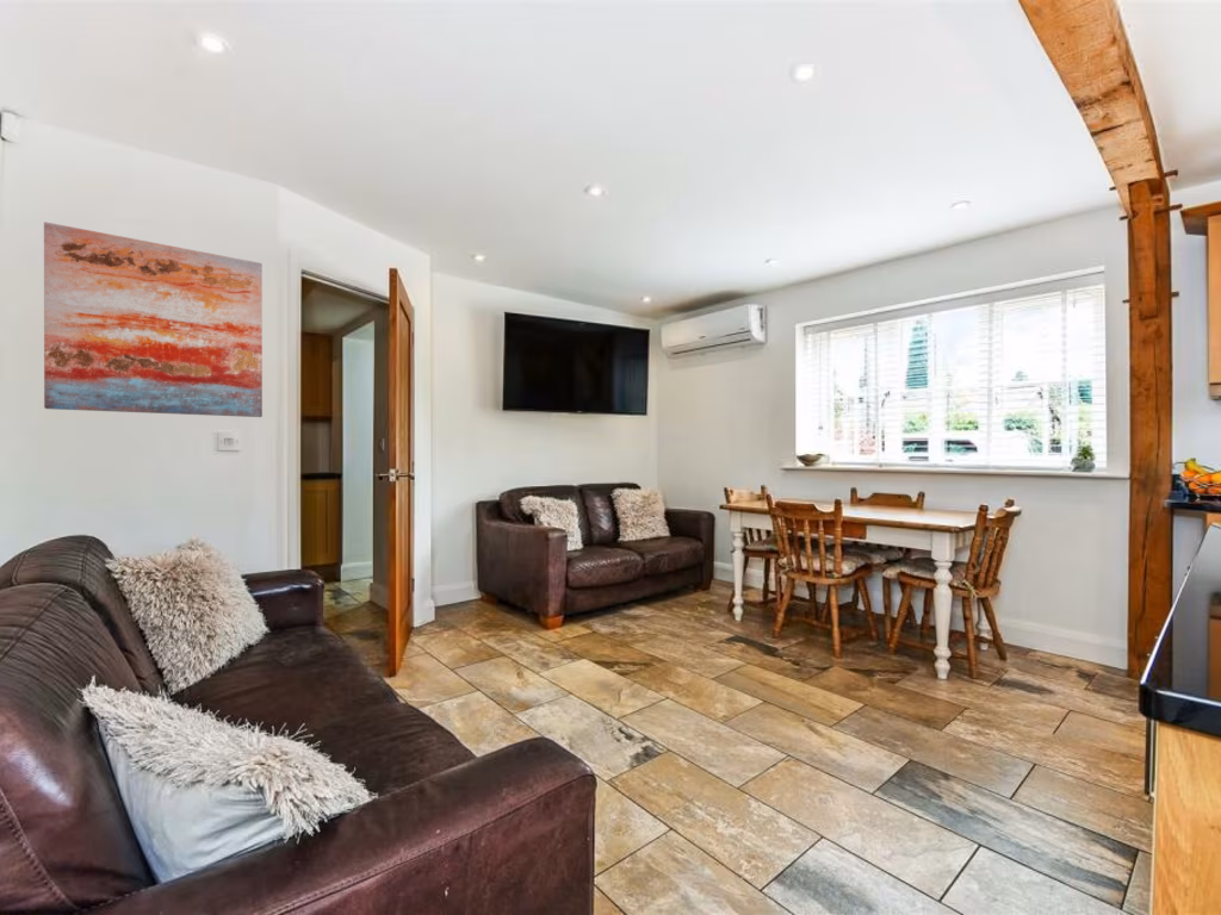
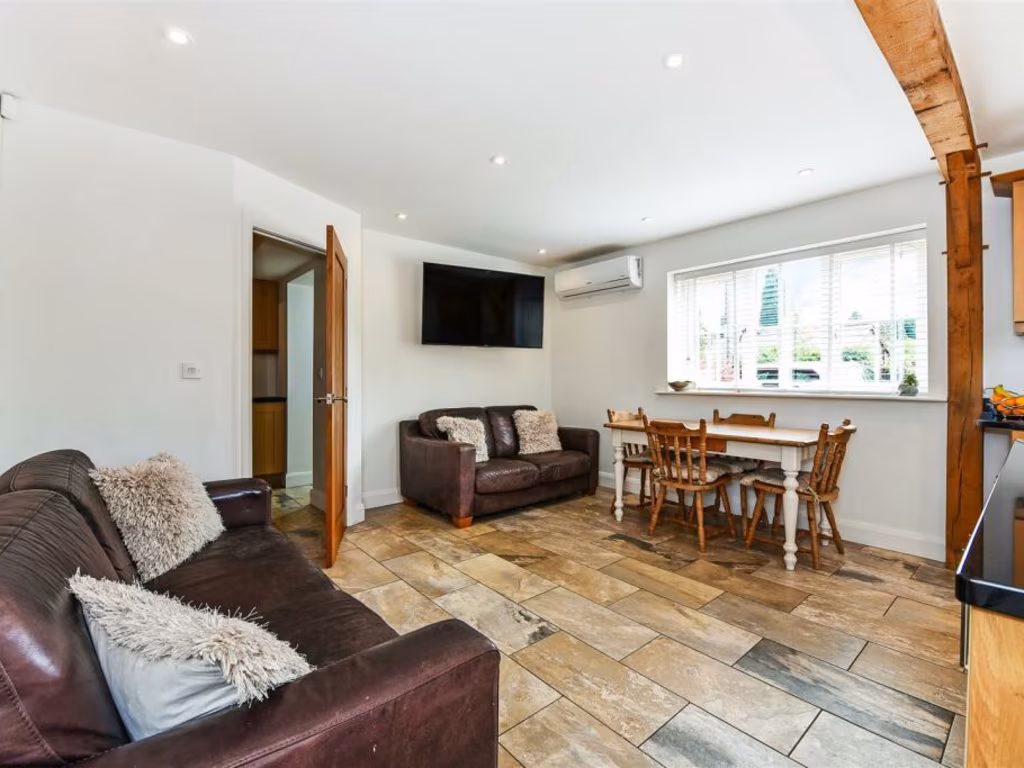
- wall art [43,220,264,418]
